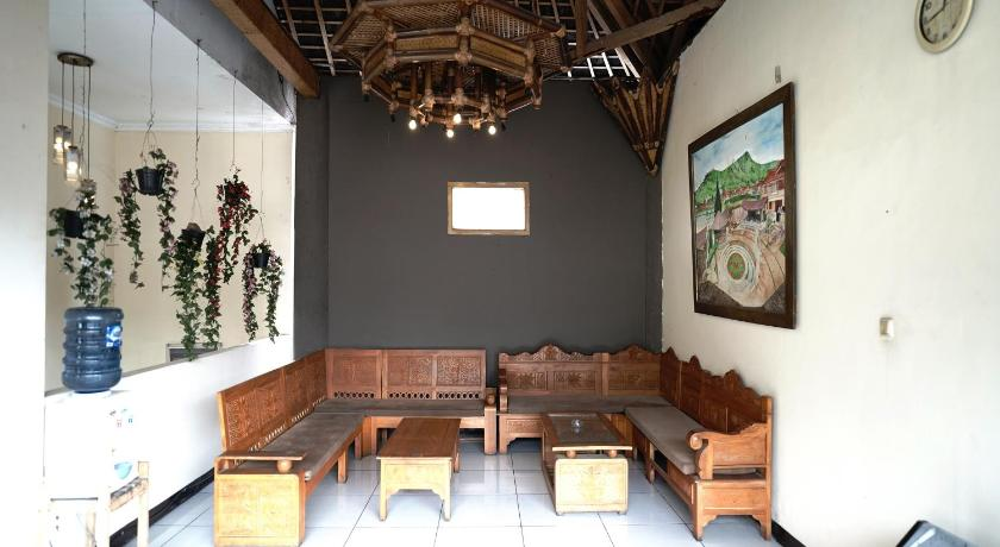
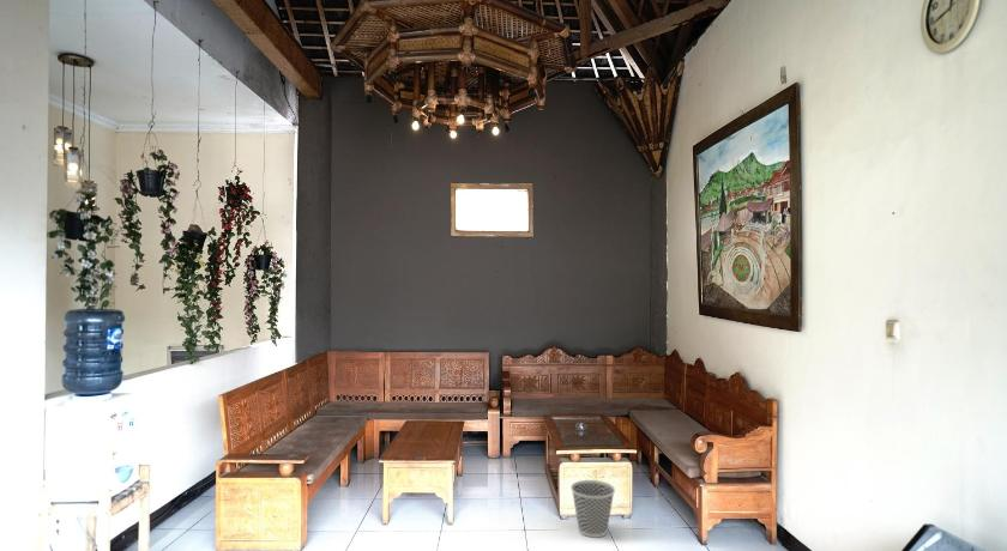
+ wastebasket [569,479,616,539]
